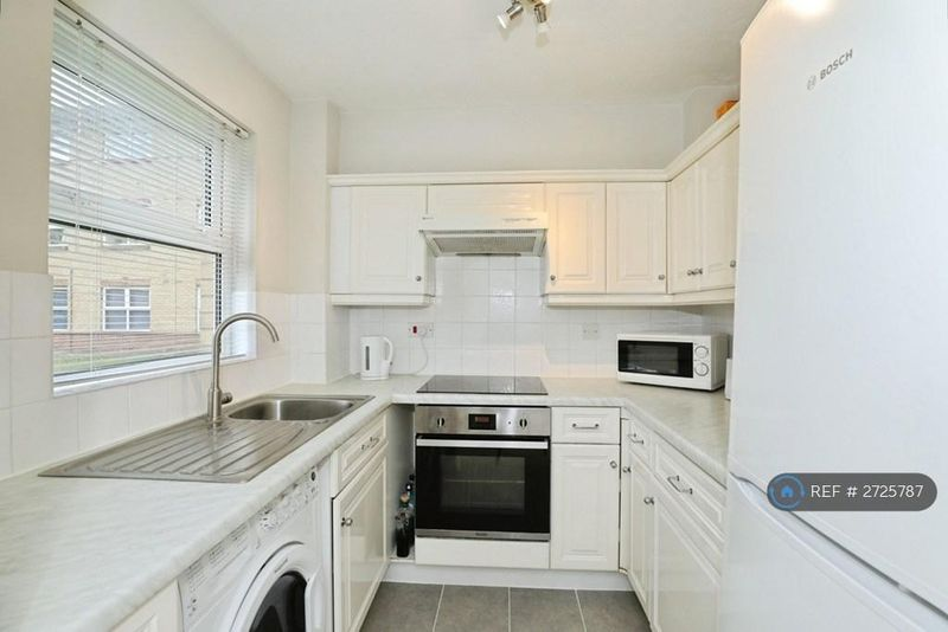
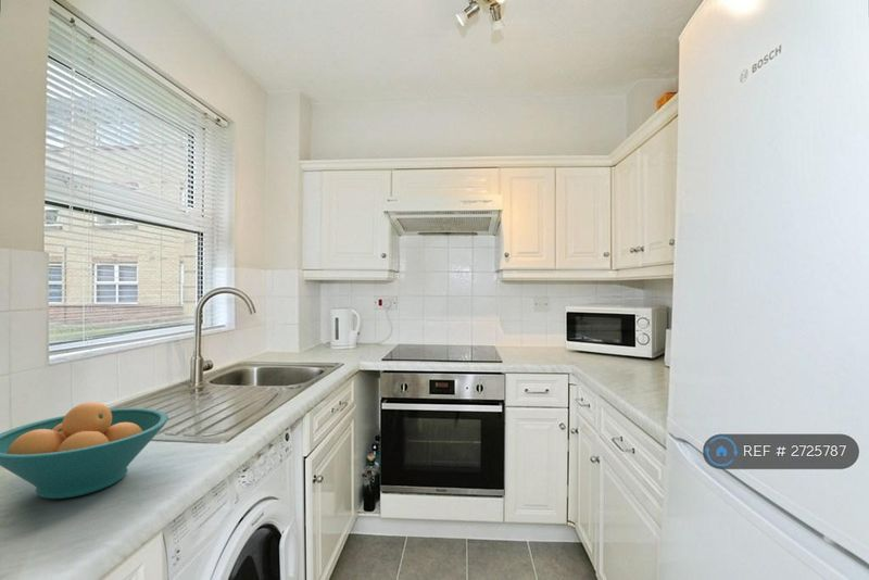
+ fruit bowl [0,401,169,500]
